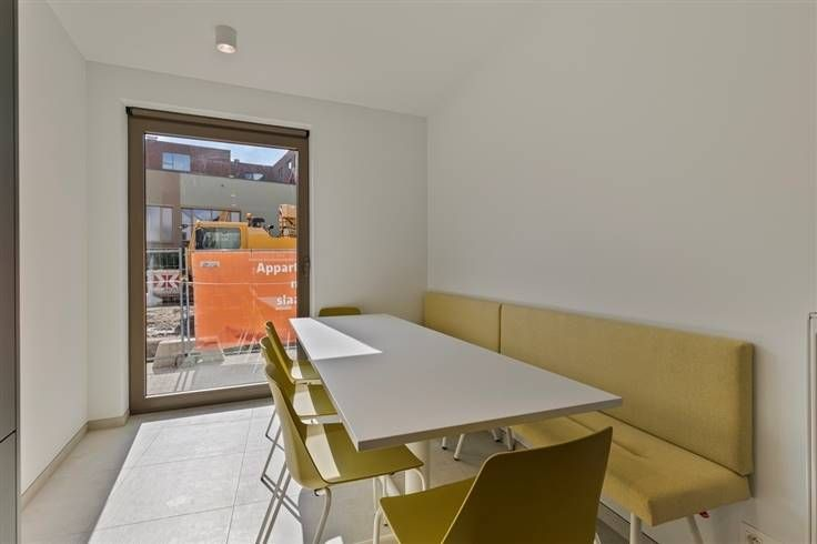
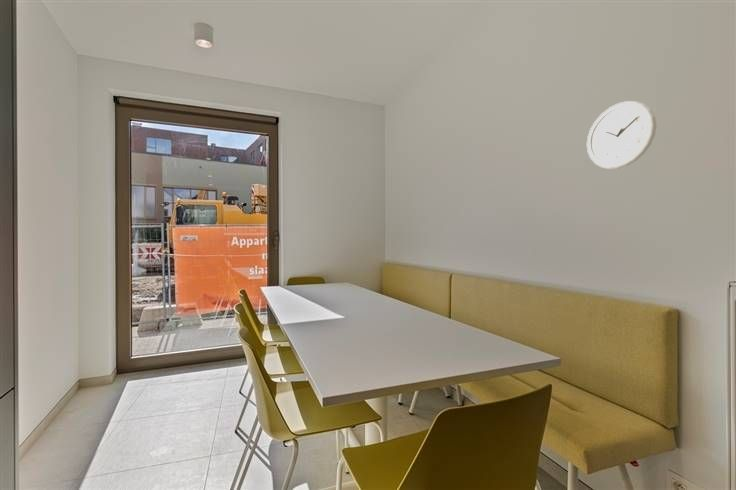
+ wall clock [586,100,657,170]
